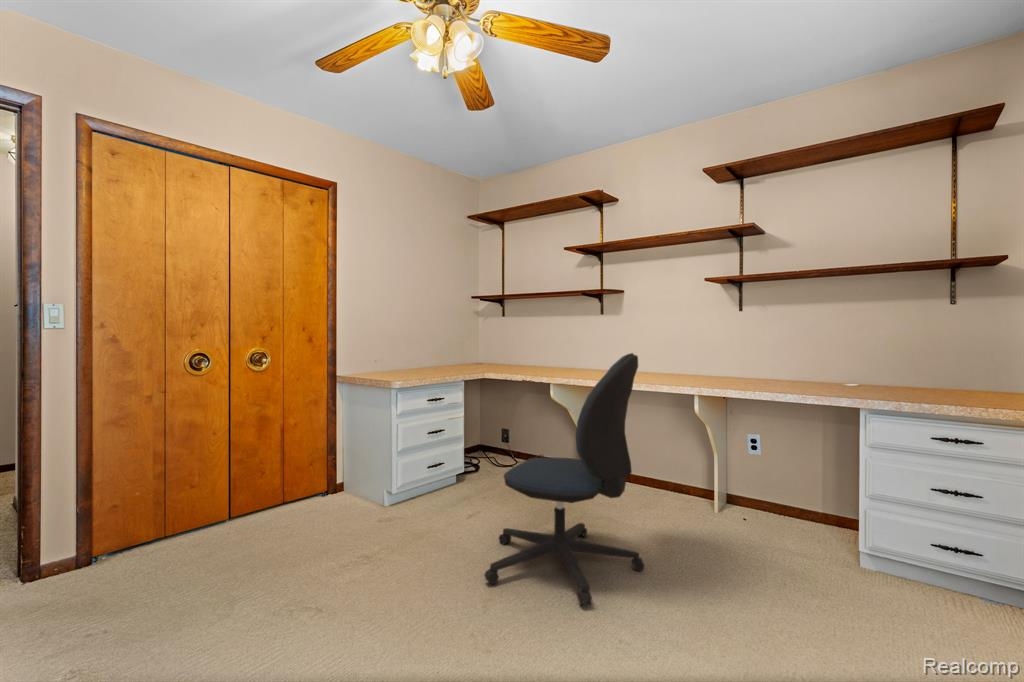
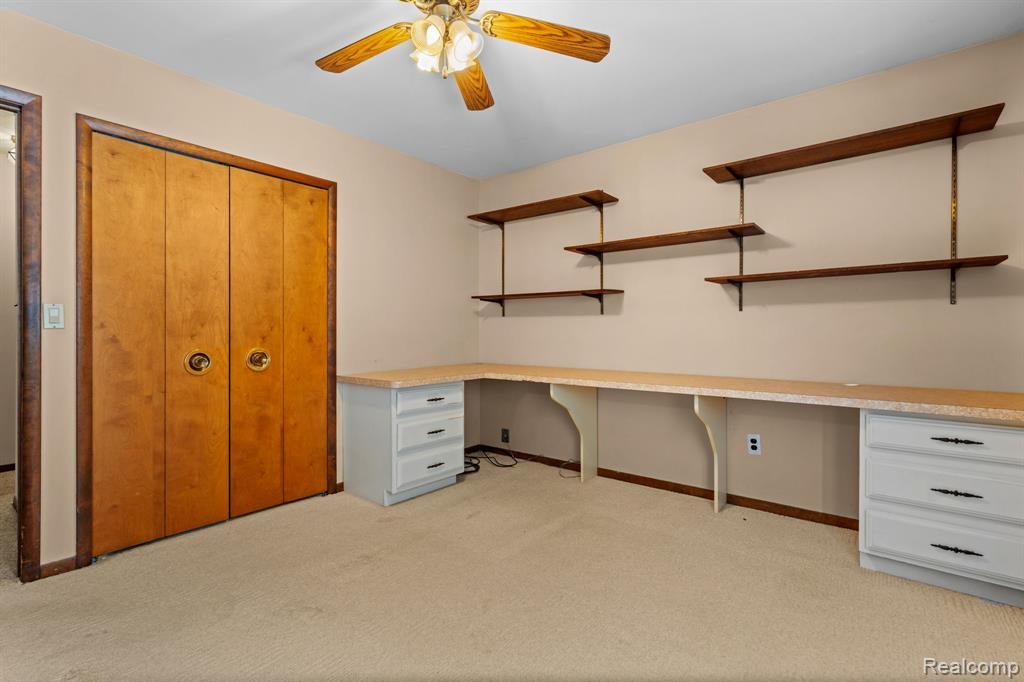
- office chair [483,352,646,606]
